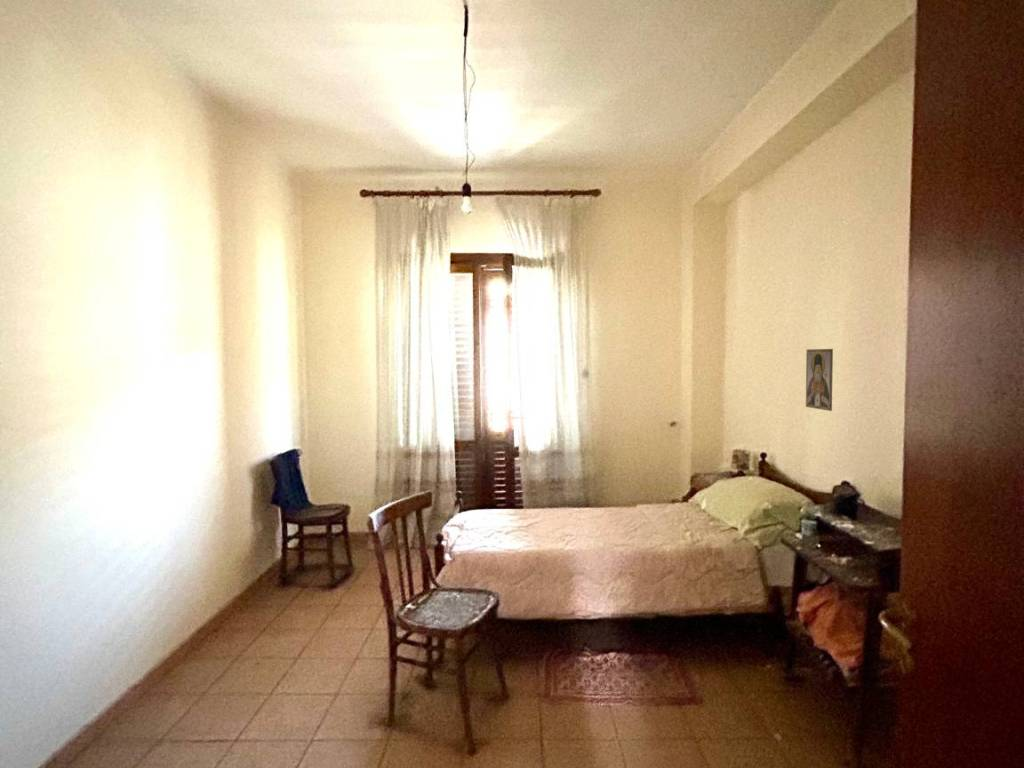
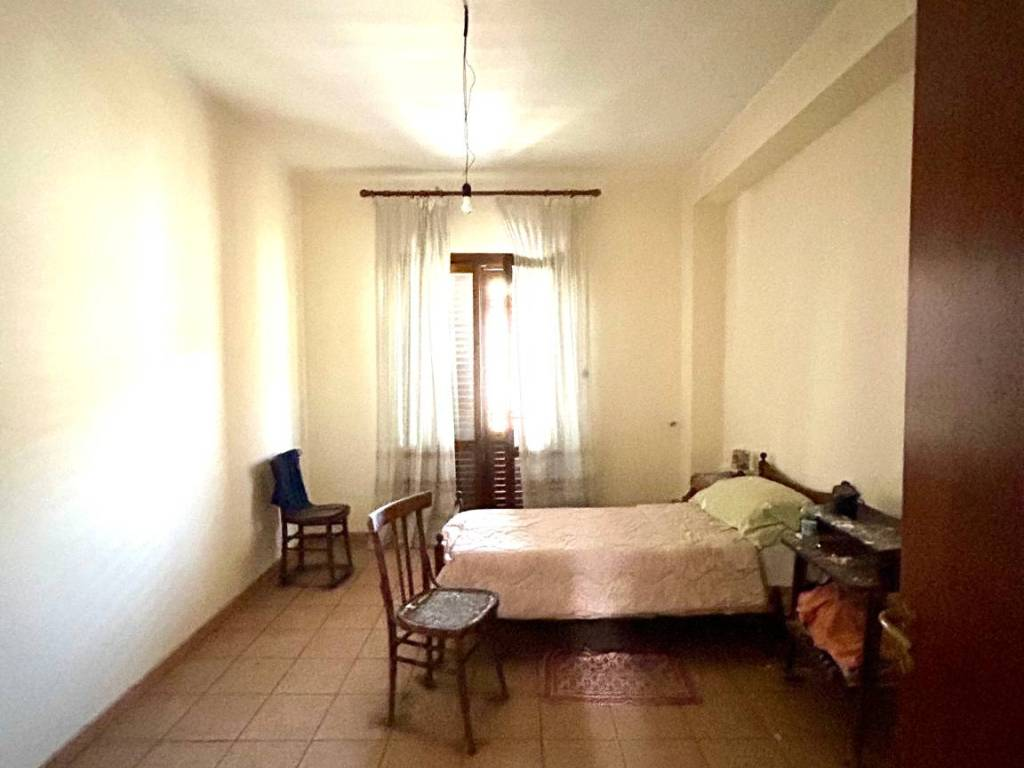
- religious icon [805,348,834,412]
